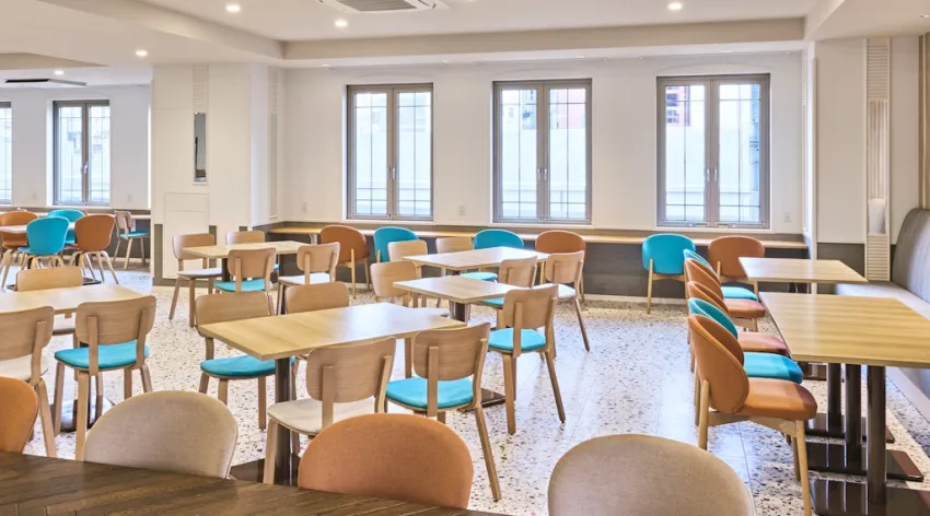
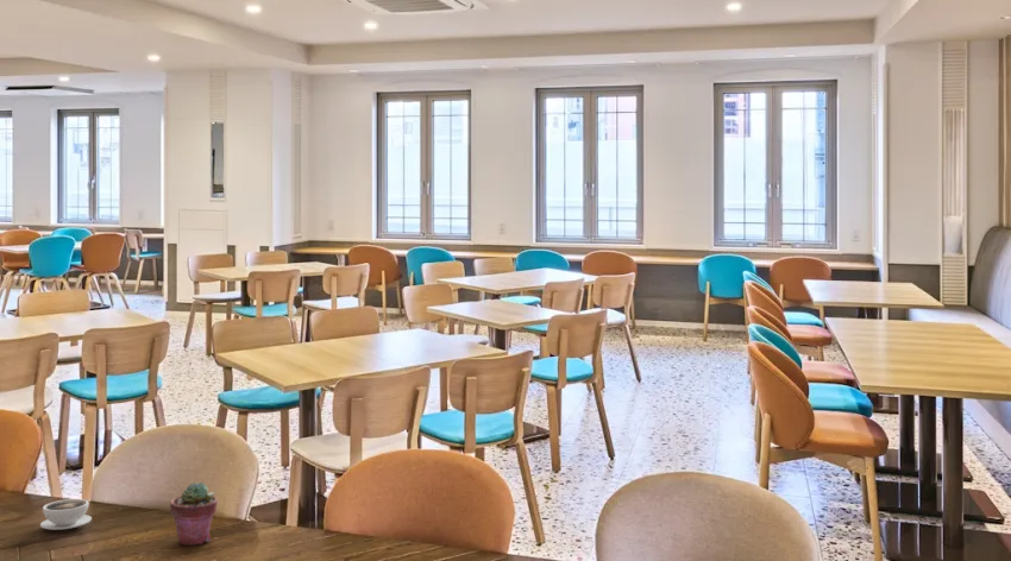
+ potted succulent [169,481,219,547]
+ cappuccino [39,498,93,531]
